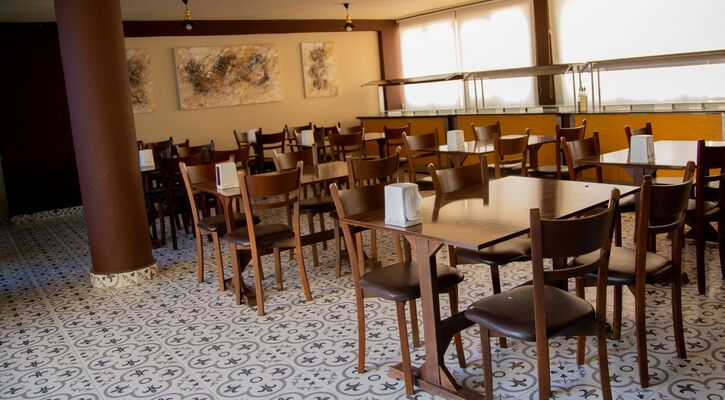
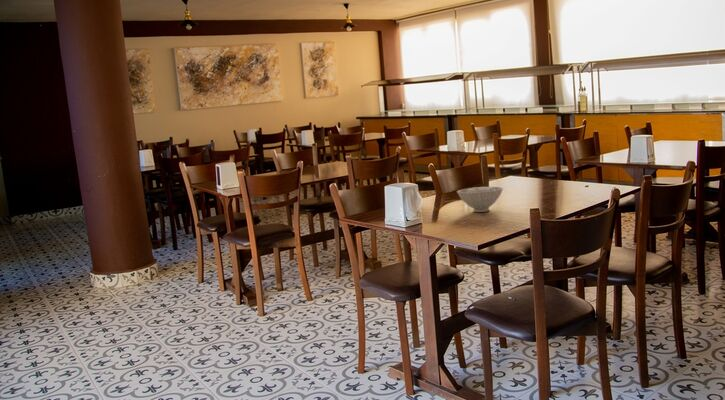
+ bowl [456,186,504,213]
